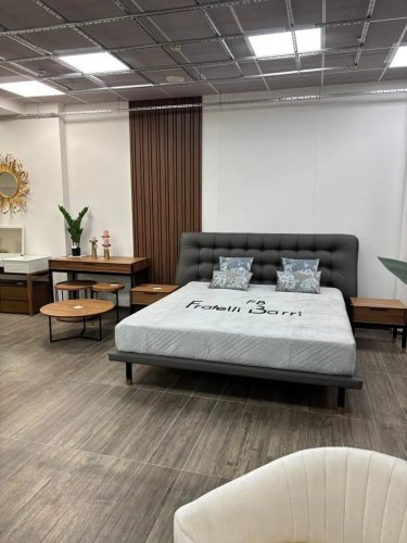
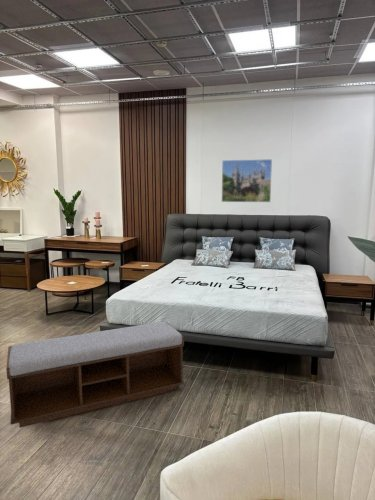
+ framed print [221,158,273,203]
+ bench [5,321,185,428]
